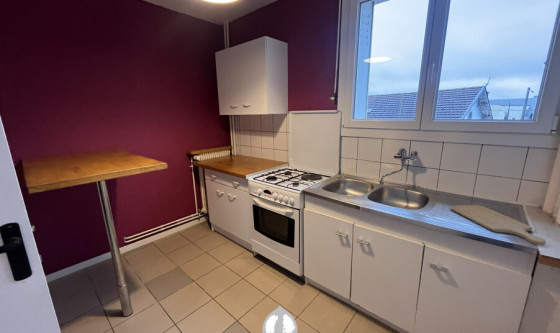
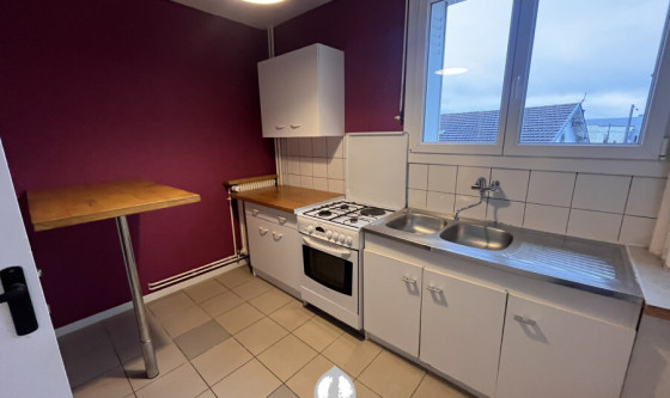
- chopping board [449,204,547,246]
